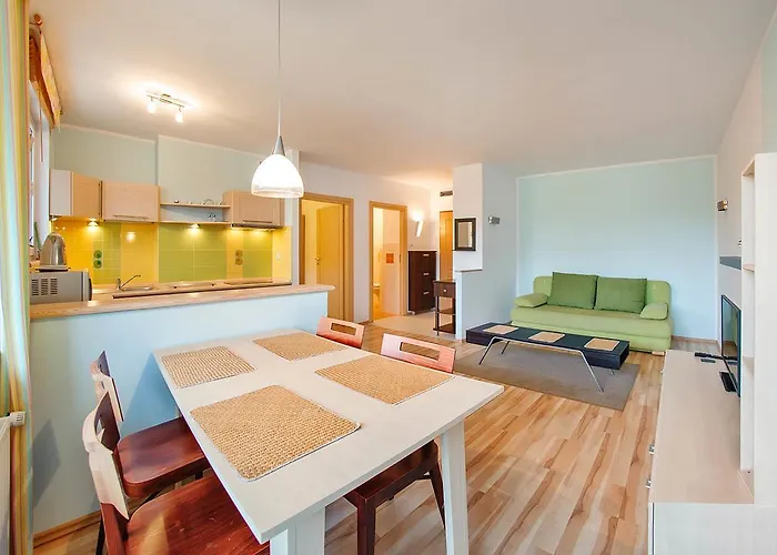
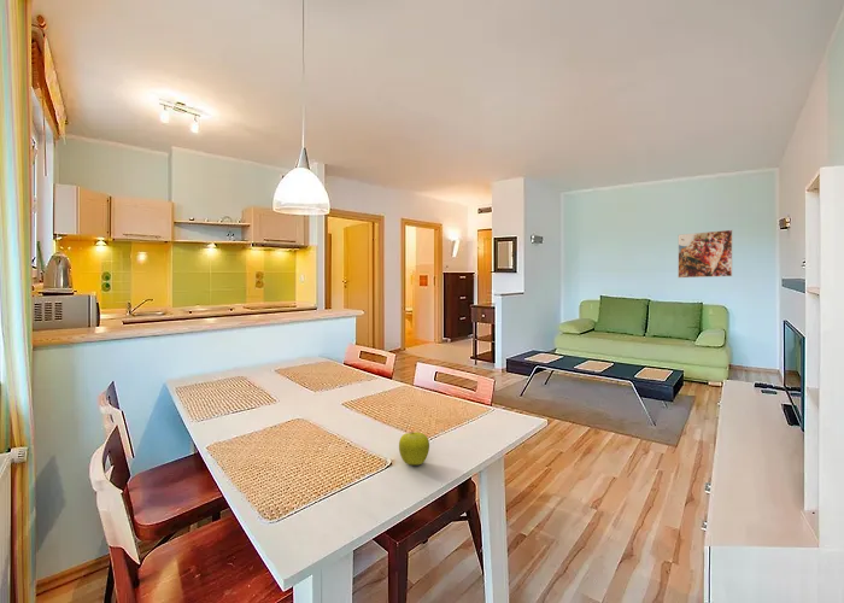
+ fruit [398,431,430,467]
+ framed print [676,229,733,279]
